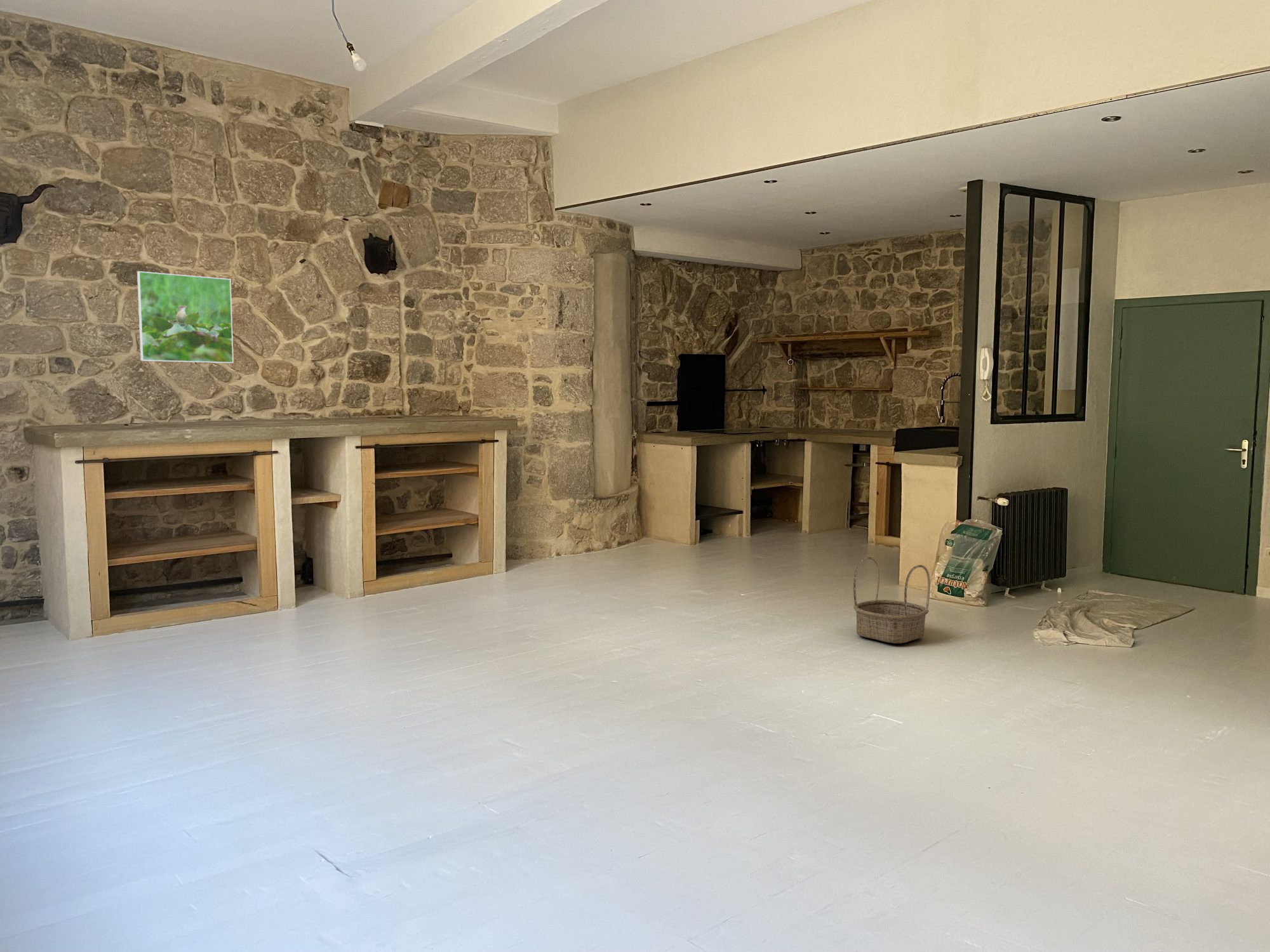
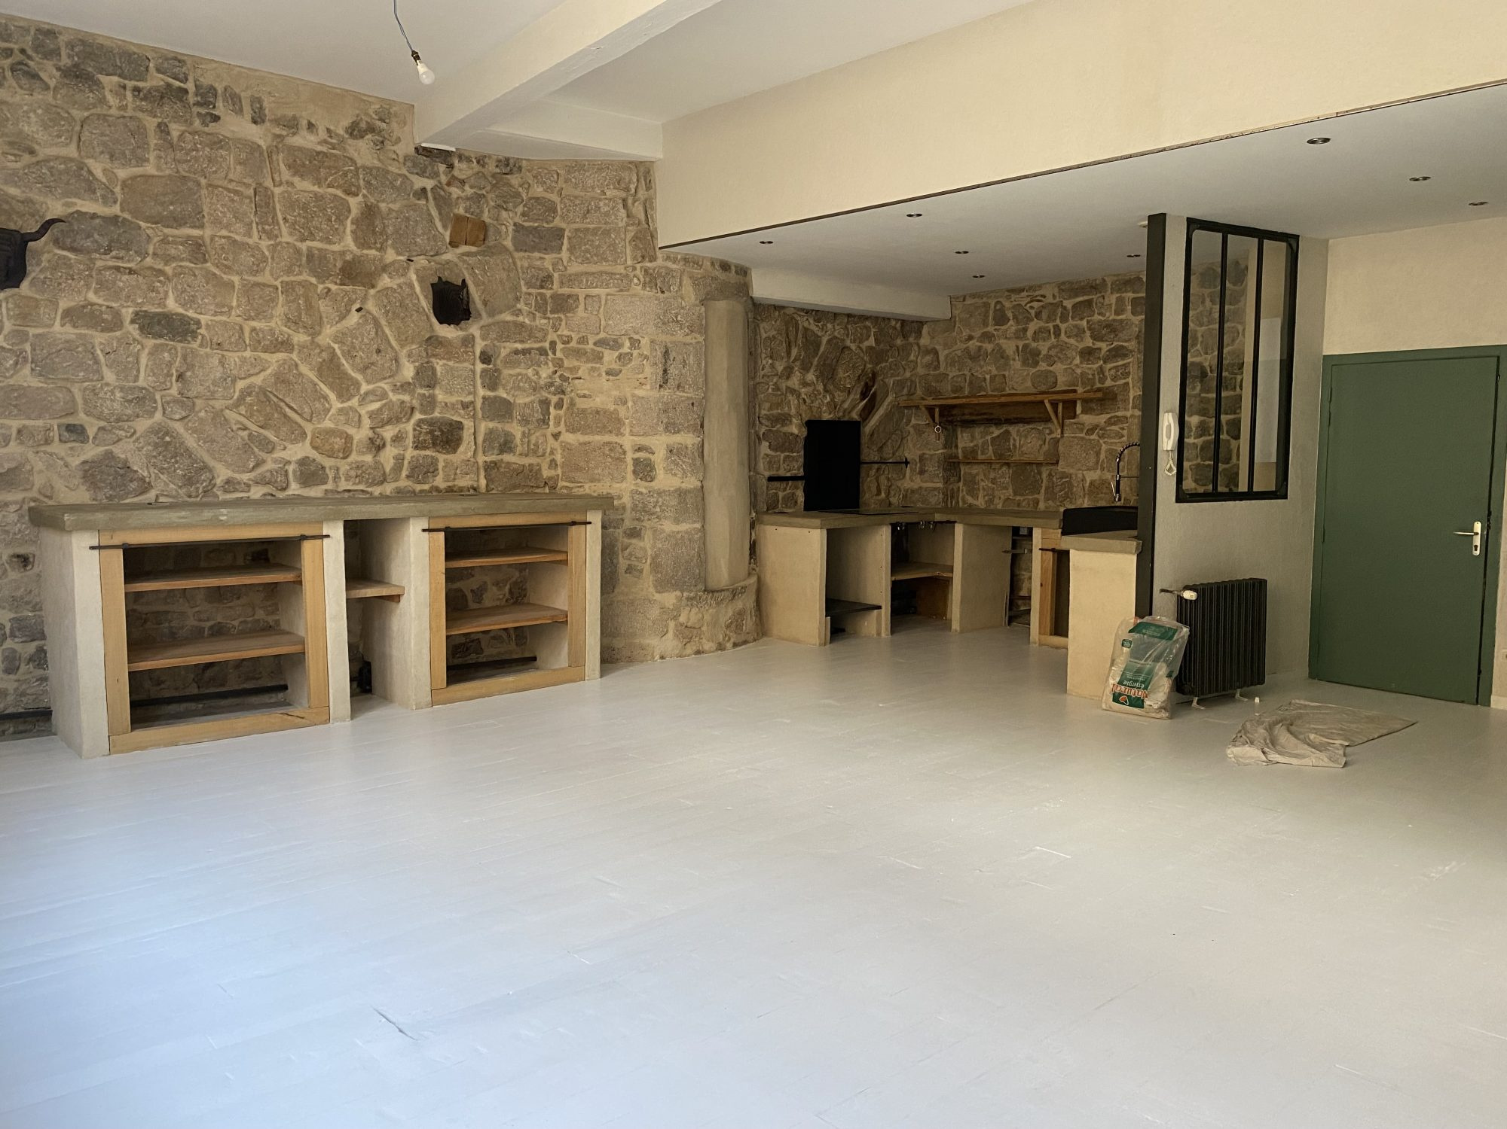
- basket [853,557,931,644]
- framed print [137,270,234,364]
